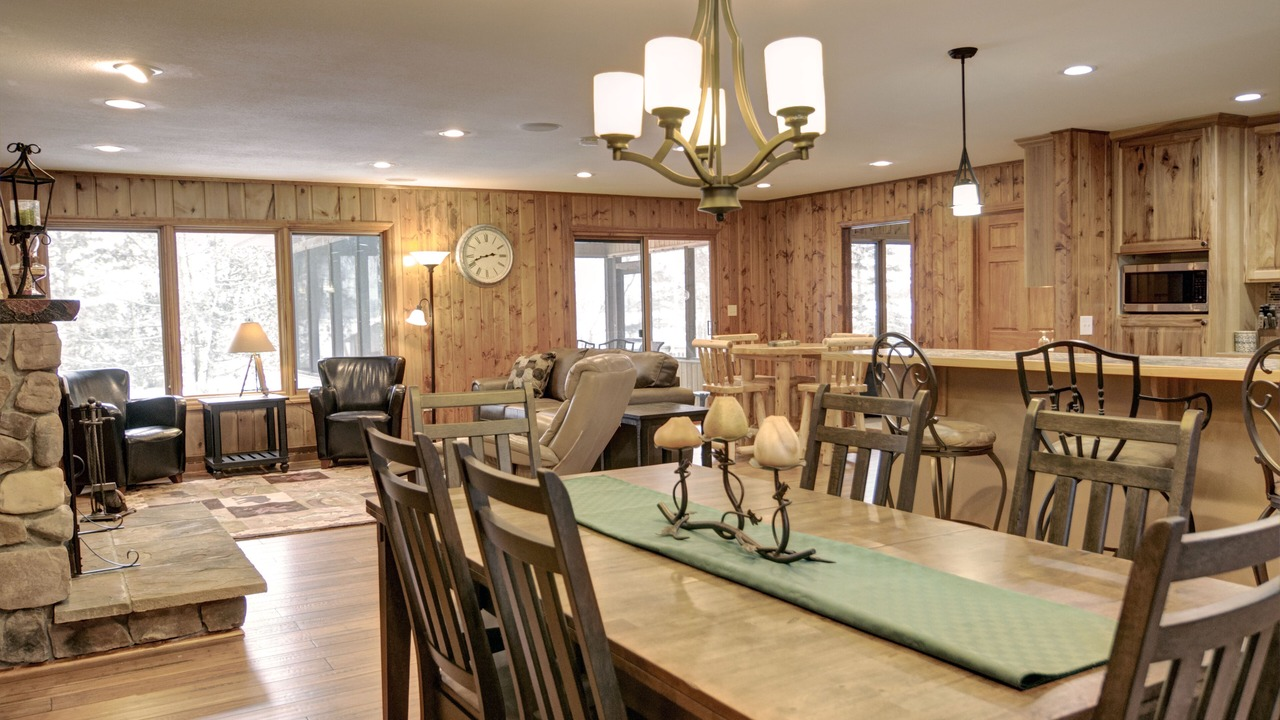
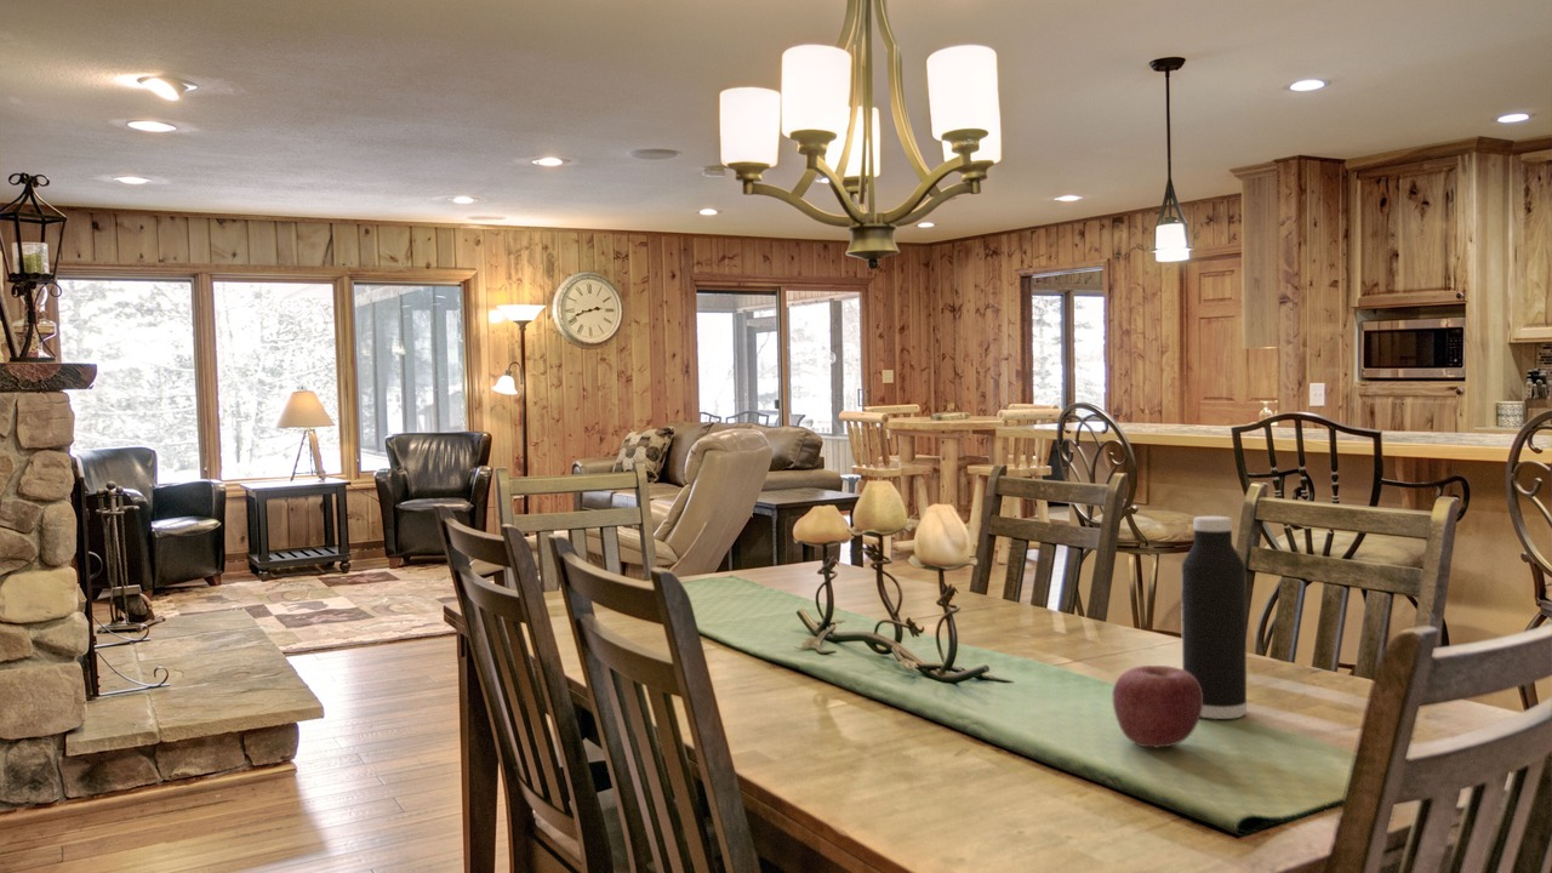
+ apple [1112,664,1203,749]
+ water bottle [1180,515,1248,720]
